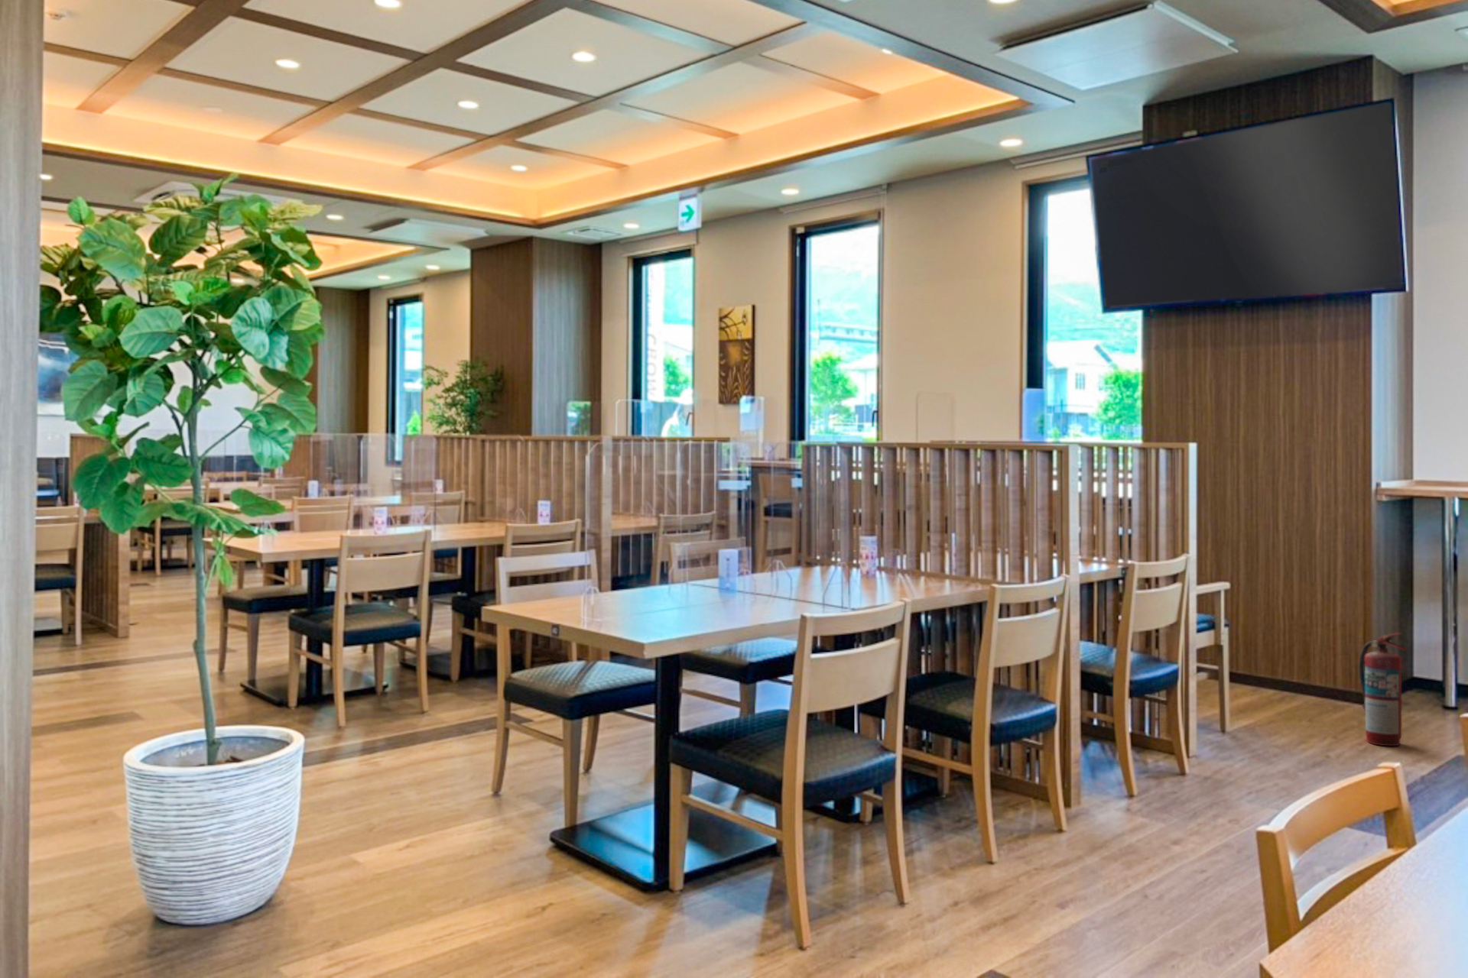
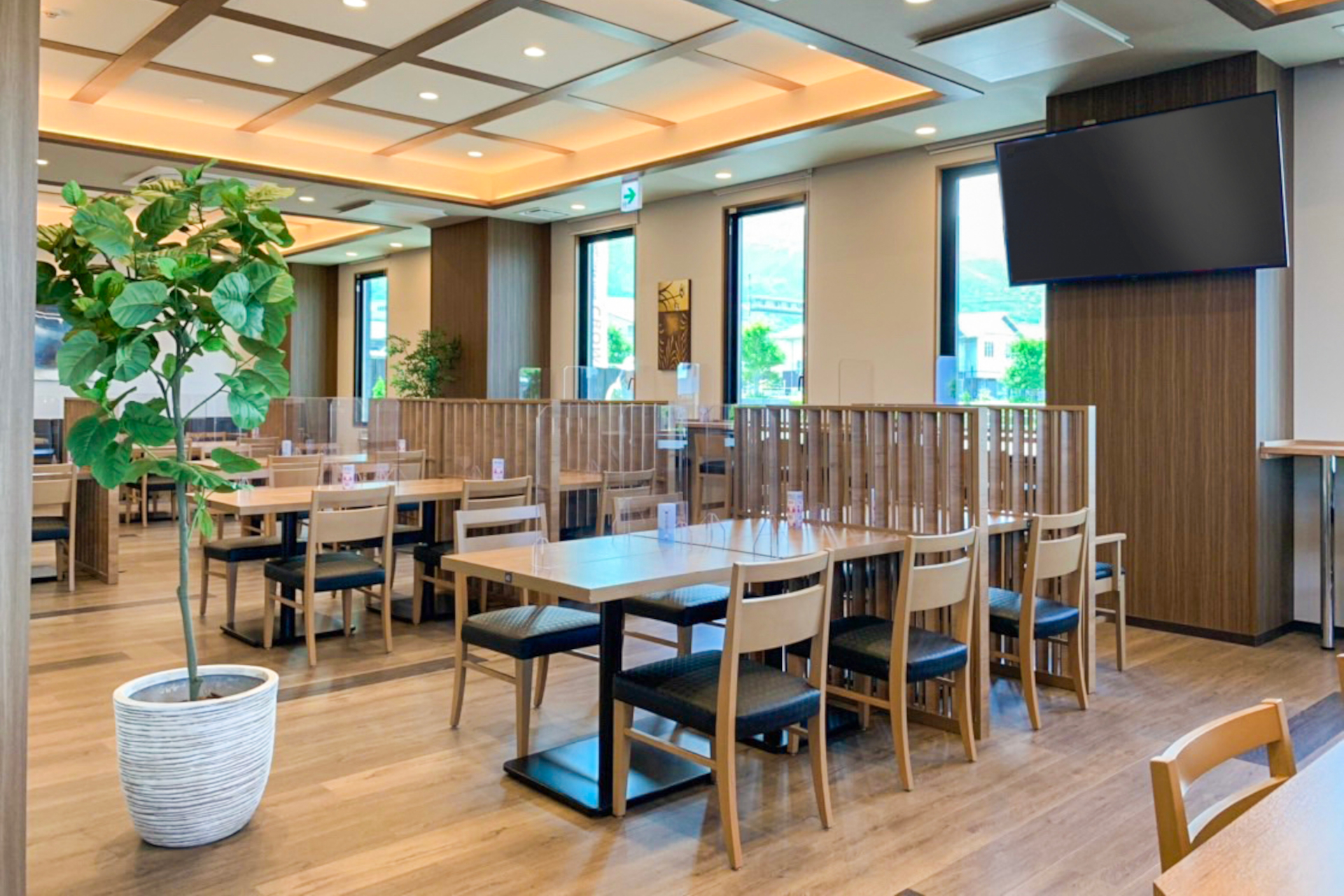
- fire extinguisher [1358,632,1408,748]
